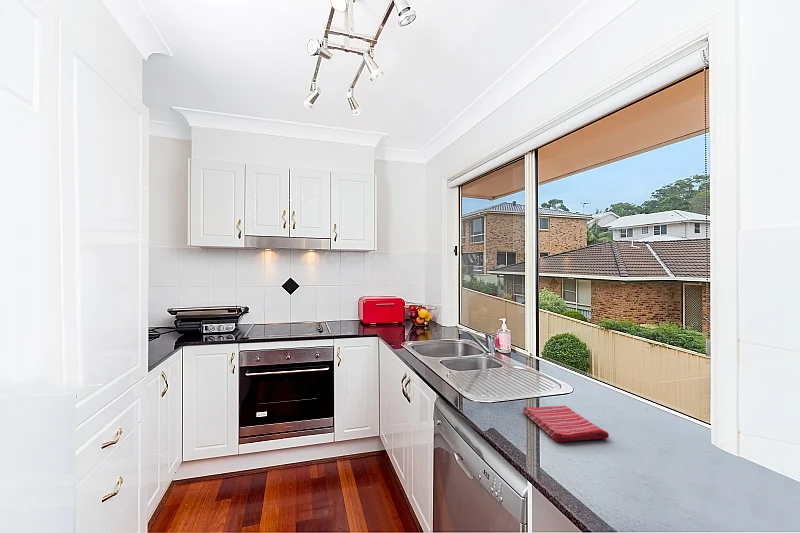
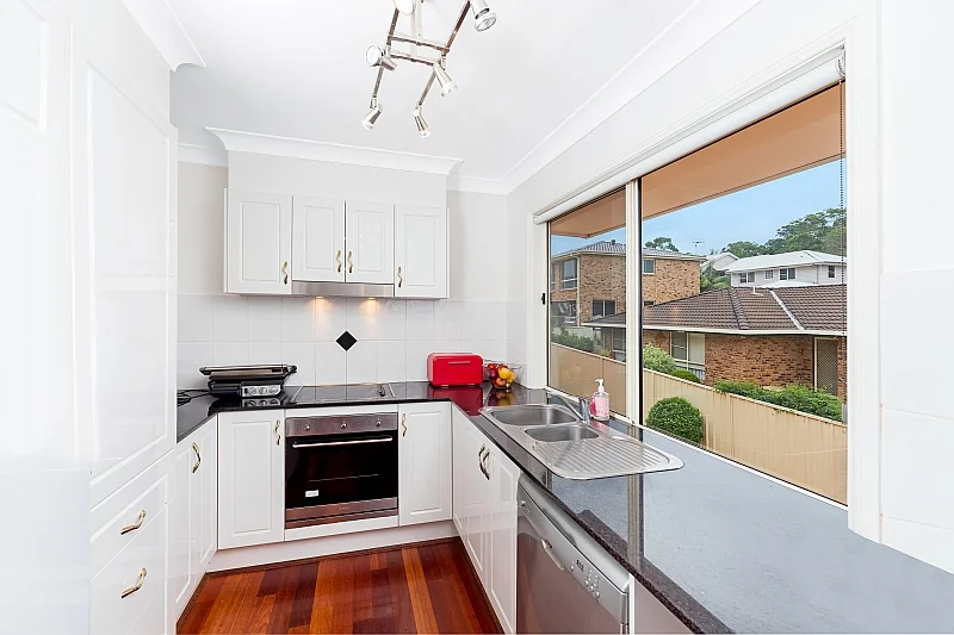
- dish towel [522,405,610,443]
